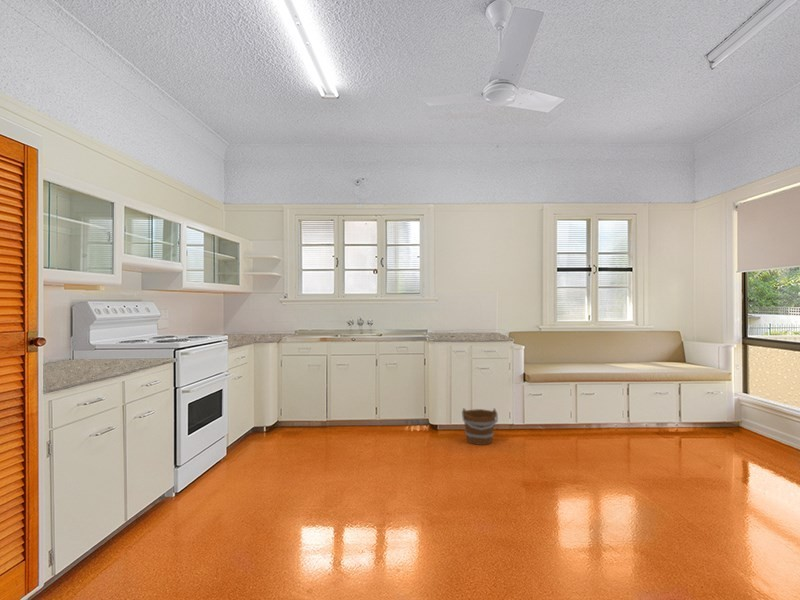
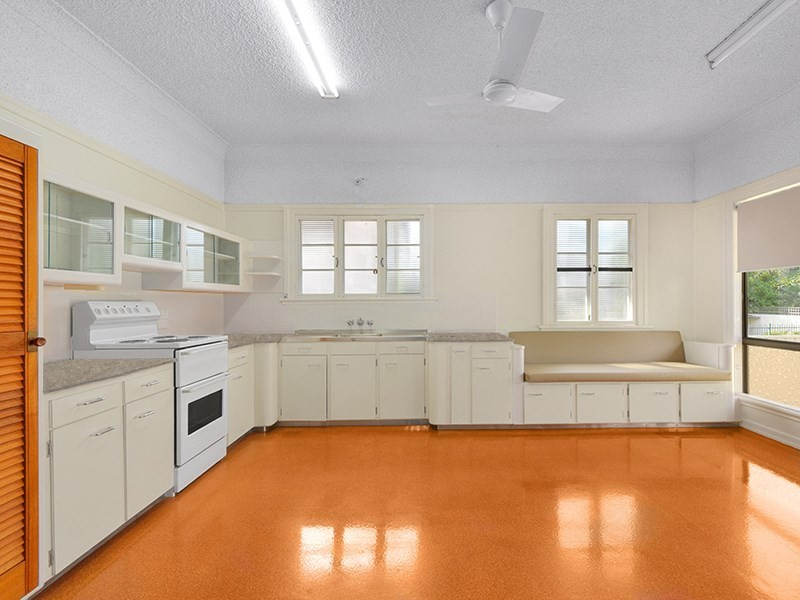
- bucket [461,407,499,446]
